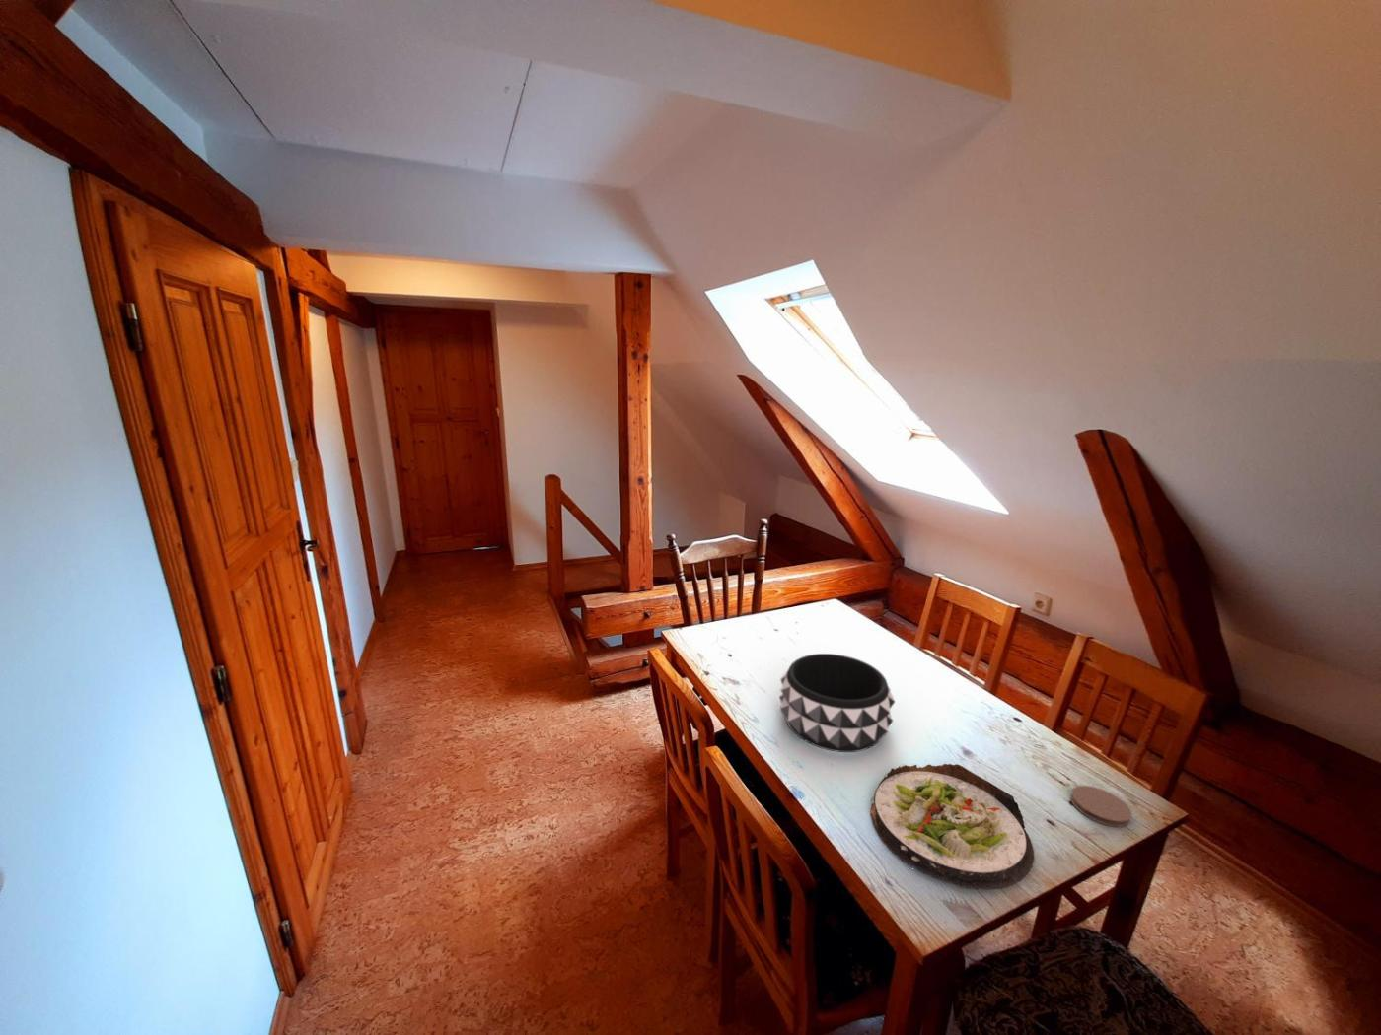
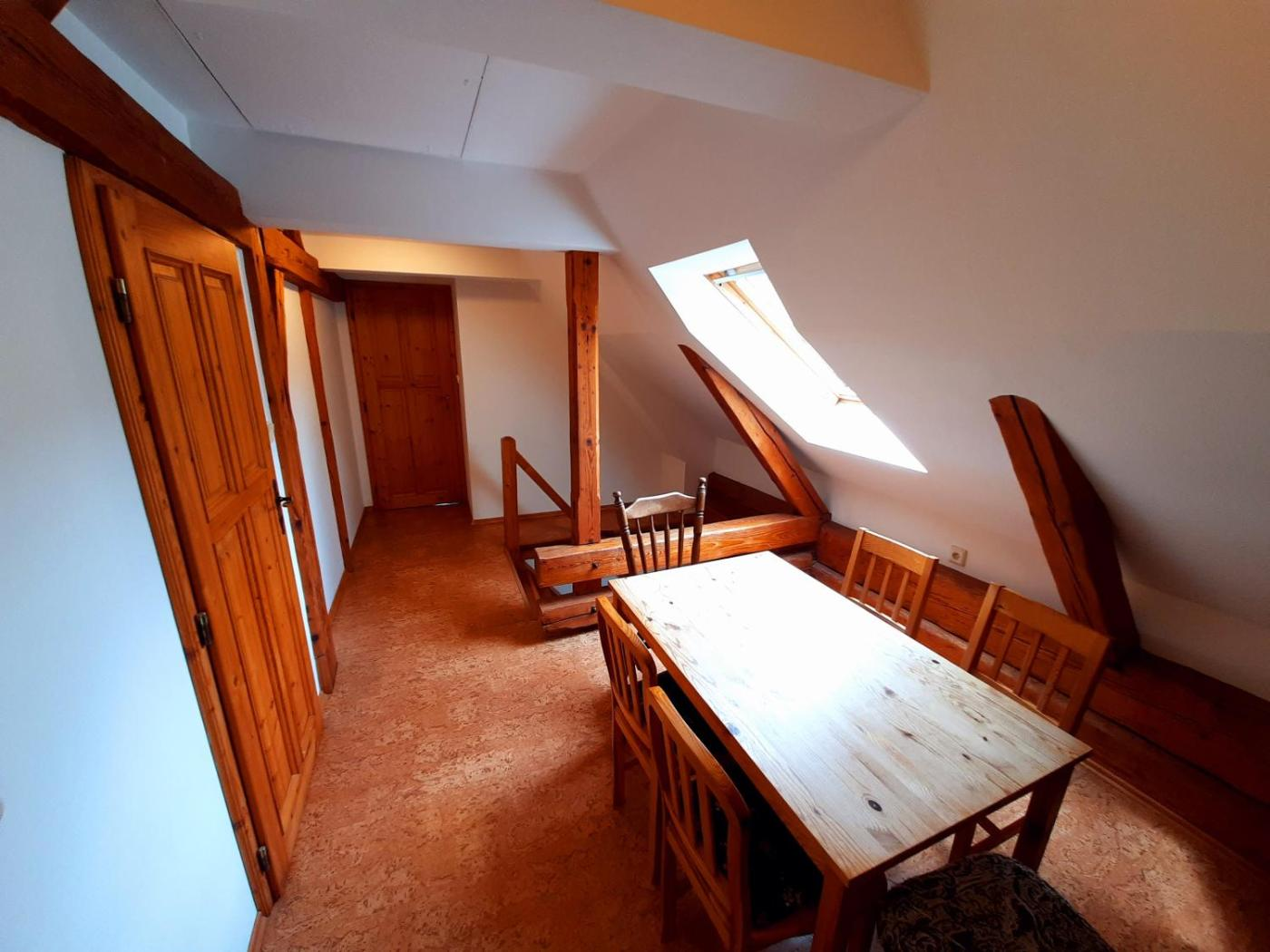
- decorative bowl [779,652,896,753]
- coaster [1069,785,1132,828]
- salad plate [869,763,1035,891]
